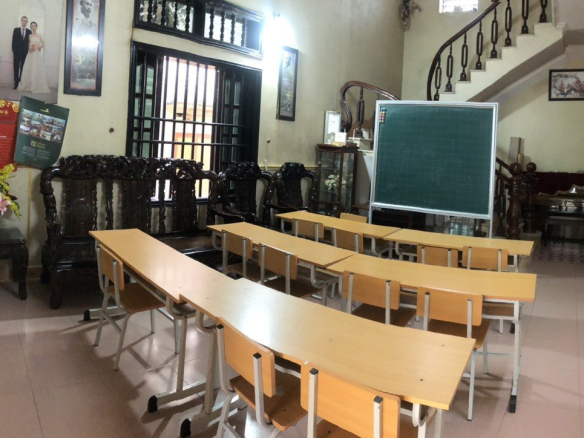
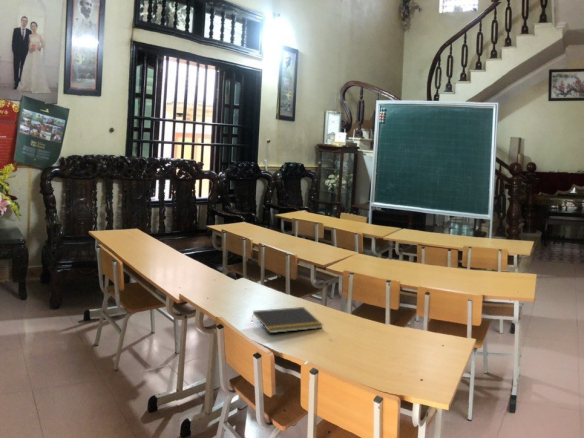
+ notepad [251,306,324,334]
